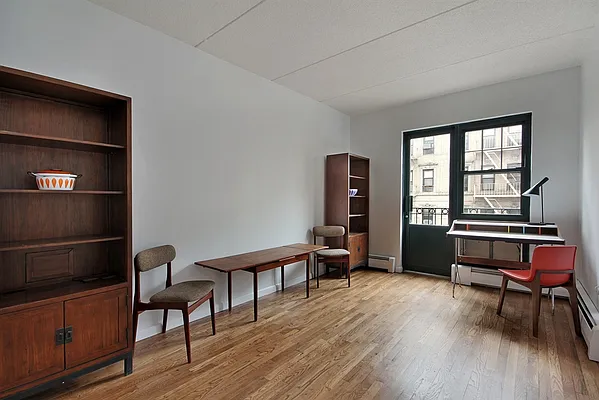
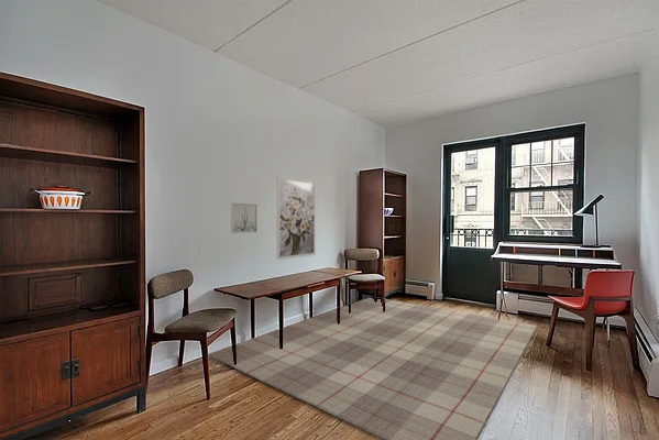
+ wall art [230,201,259,234]
+ rug [208,296,538,440]
+ wall art [276,175,317,261]
